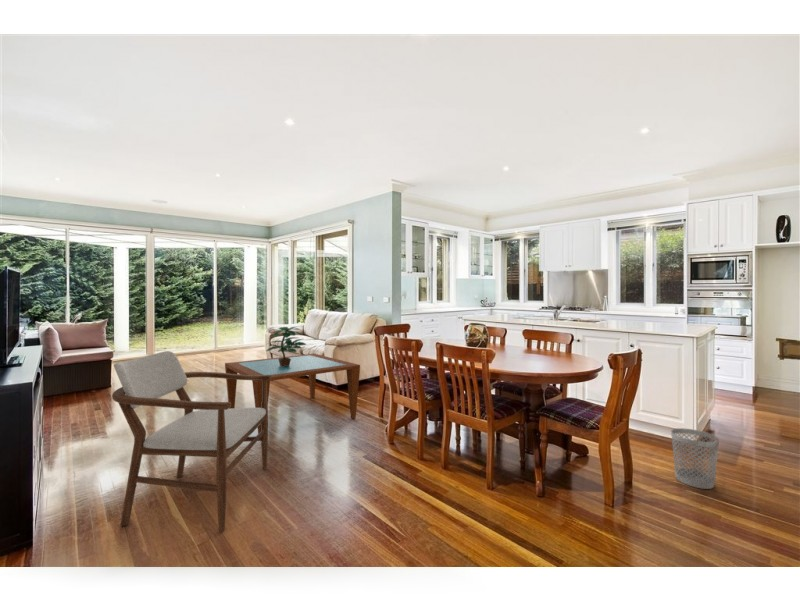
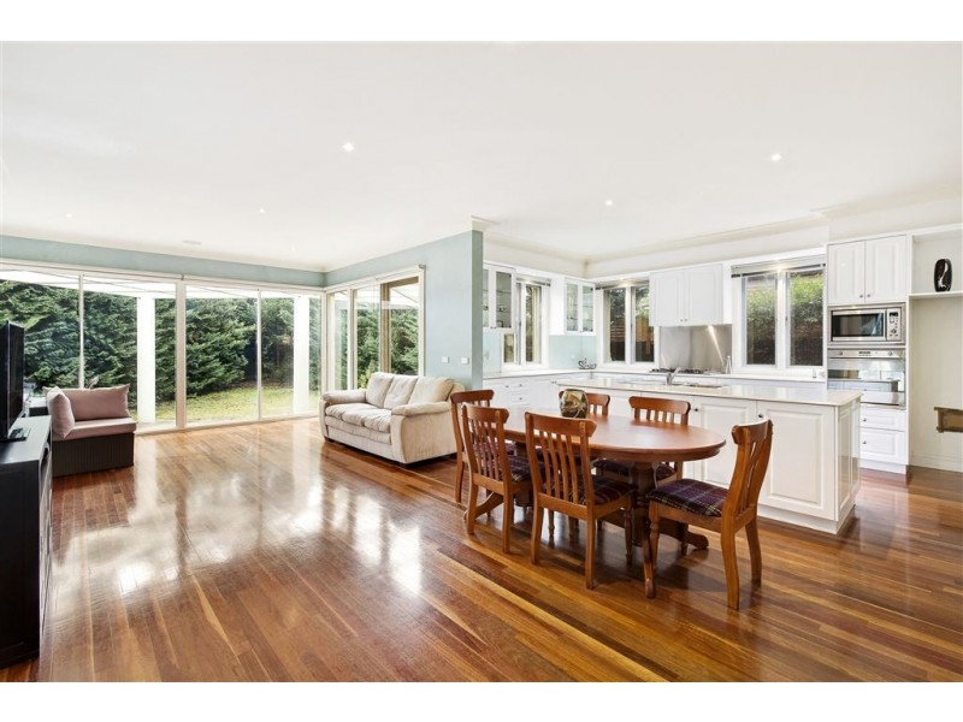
- potted plant [266,325,307,367]
- armchair [111,350,271,533]
- wastebasket [670,427,720,490]
- coffee table [224,353,361,443]
